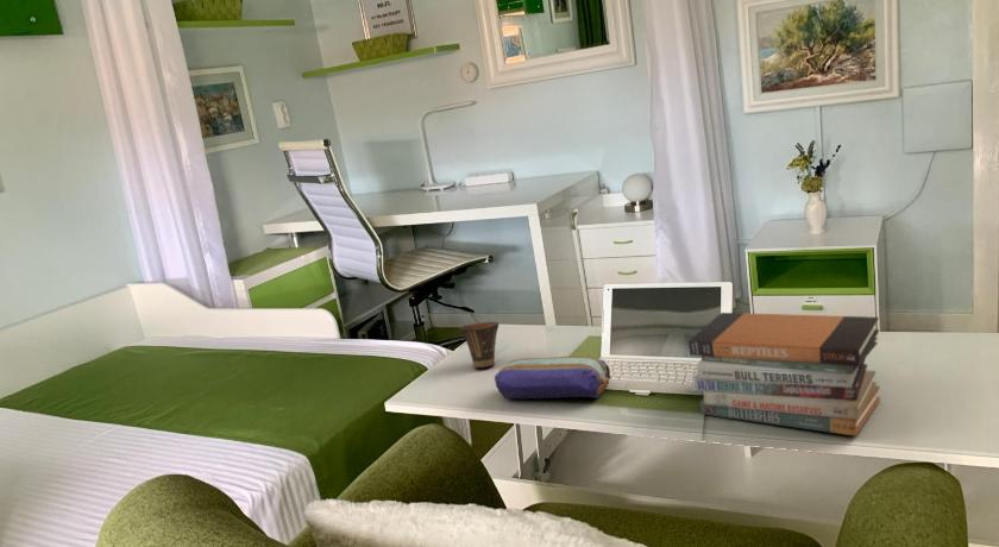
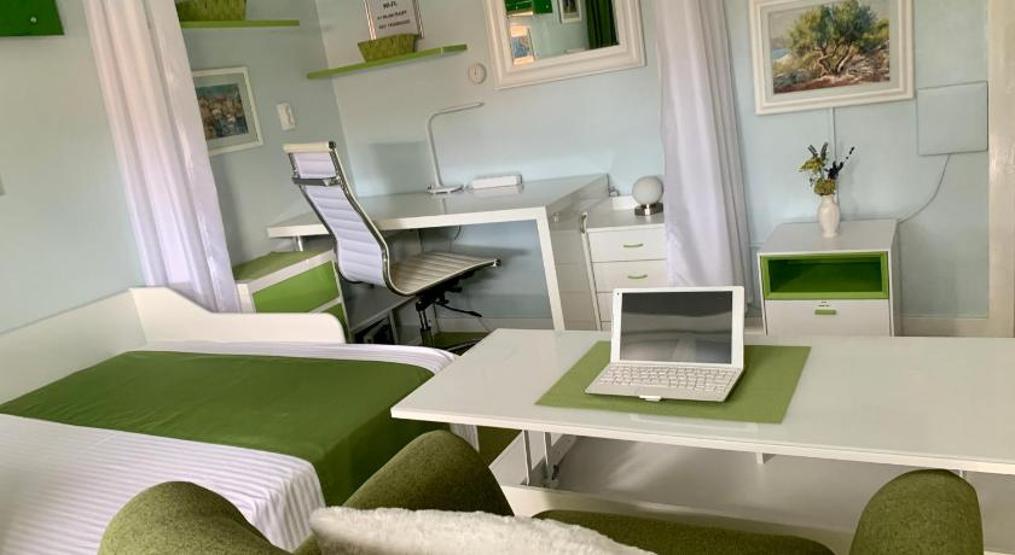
- cup [459,321,501,369]
- pencil case [494,356,611,400]
- book stack [687,312,881,438]
